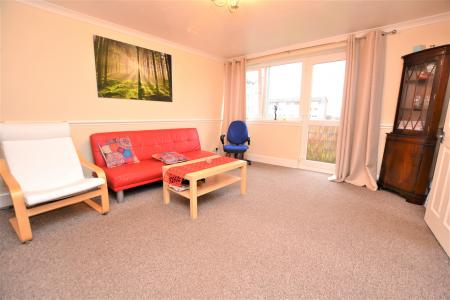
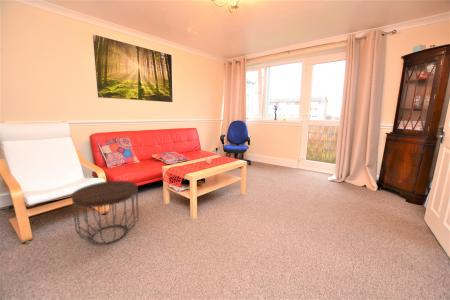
+ side table [71,180,140,245]
